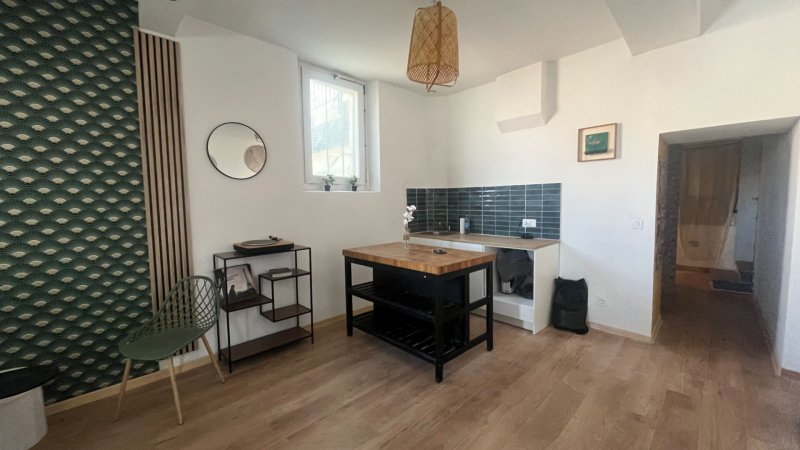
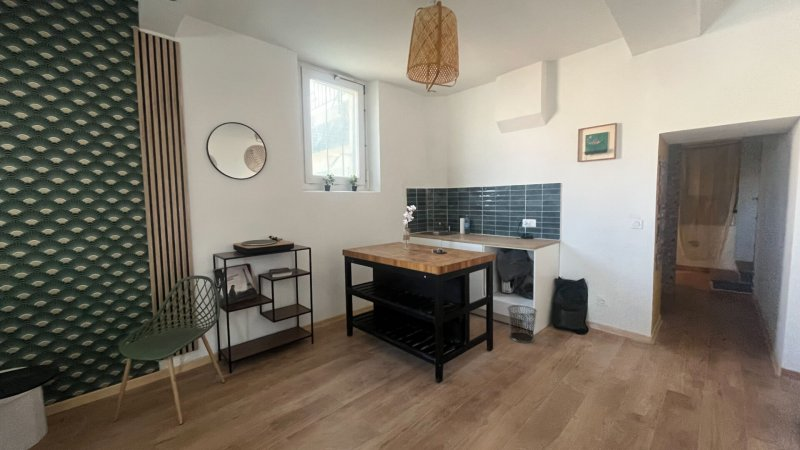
+ waste bin [507,304,538,344]
